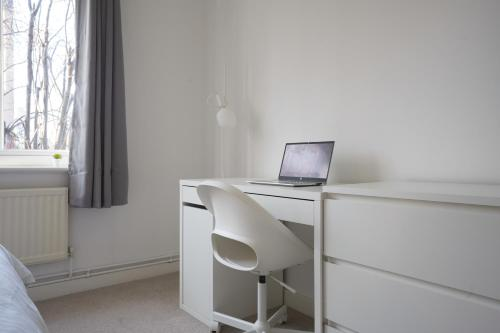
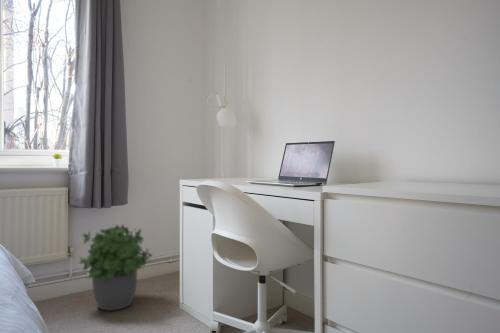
+ potted plant [78,223,153,312]
